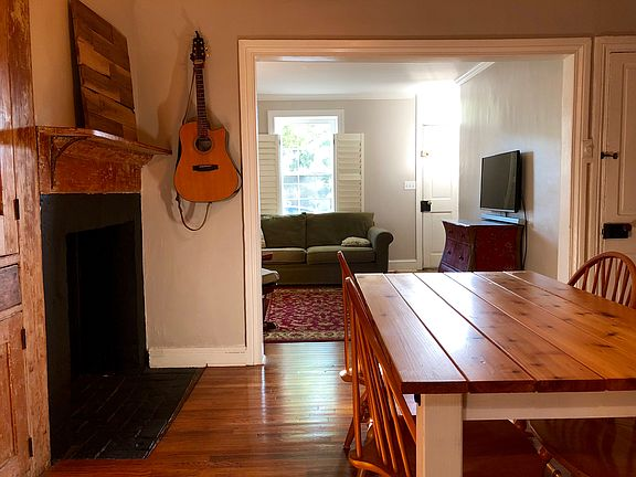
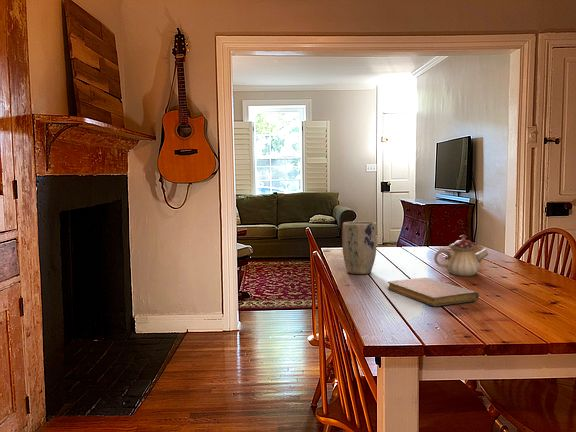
+ plant pot [341,220,378,275]
+ notebook [387,277,480,307]
+ teapot [433,234,489,277]
